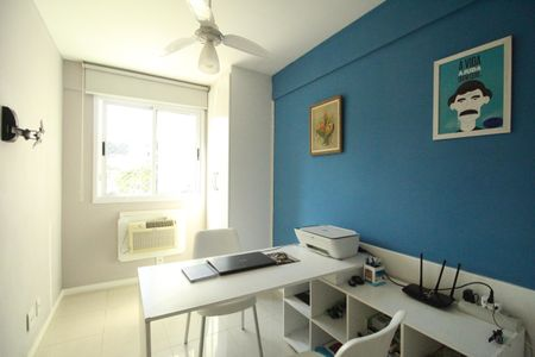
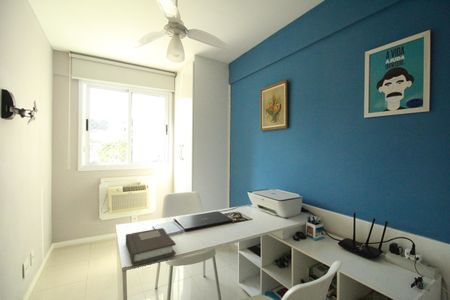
+ book [125,227,177,267]
